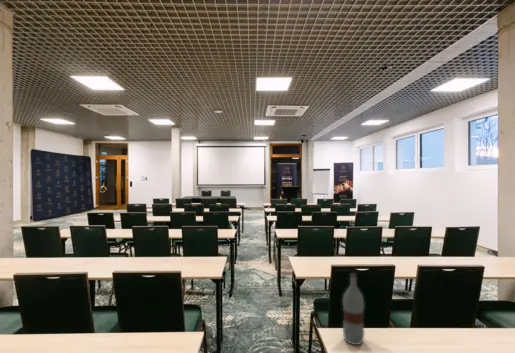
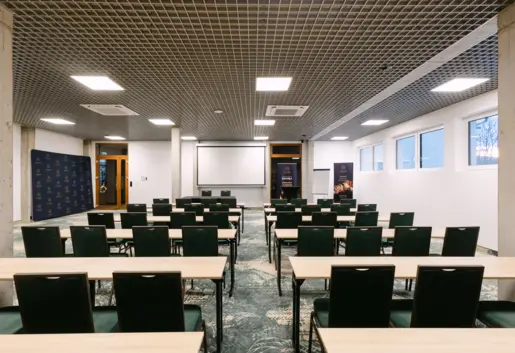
- bottle [342,272,365,346]
